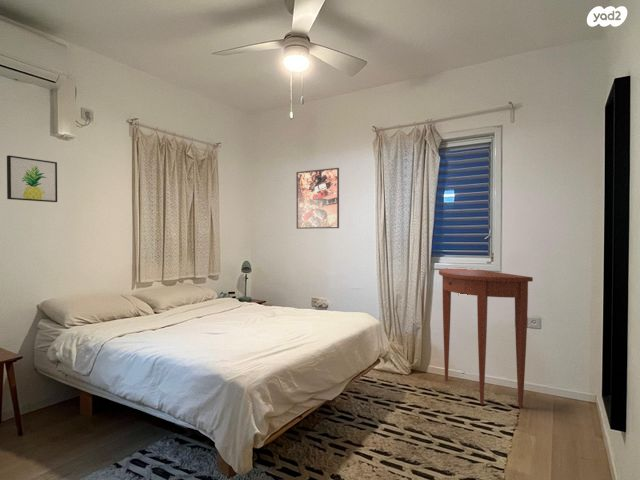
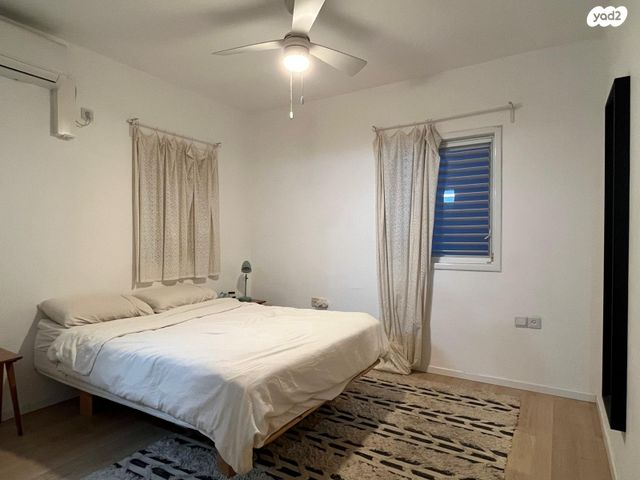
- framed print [295,167,340,230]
- wall art [6,154,58,203]
- console table [438,267,534,409]
